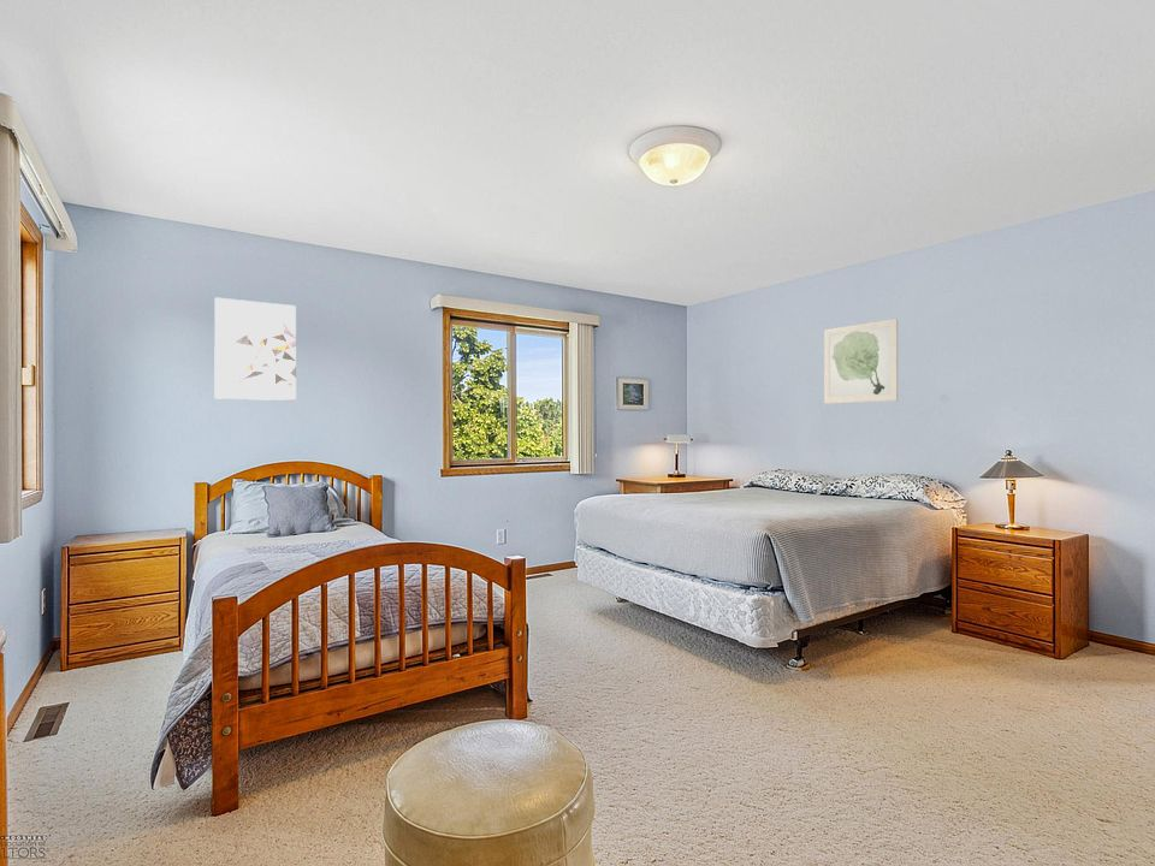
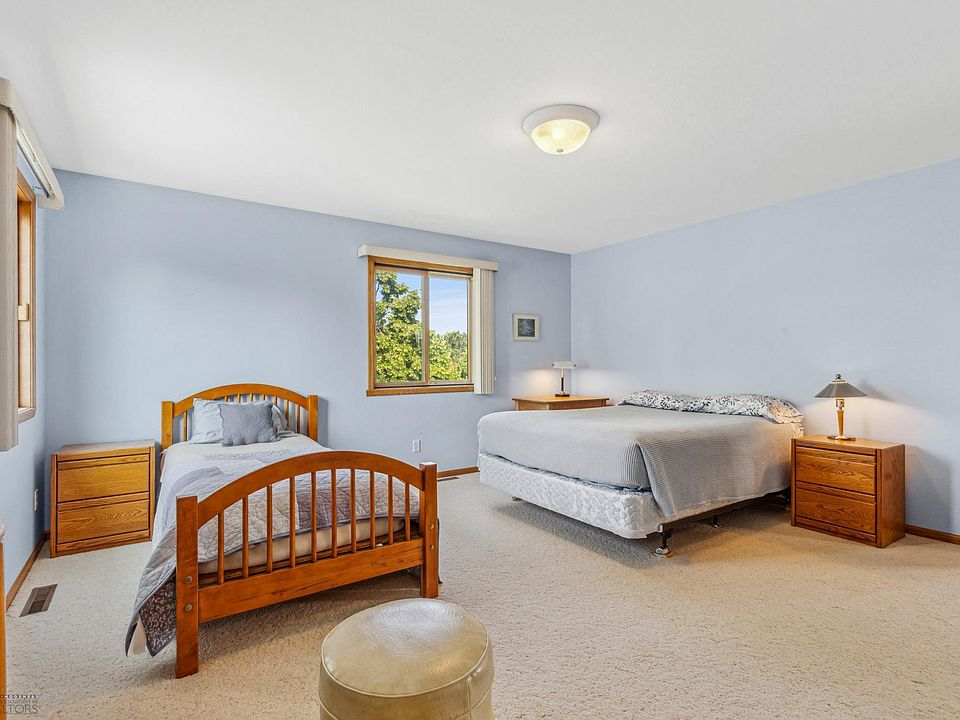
- wall art [213,296,297,402]
- wall art [823,318,899,404]
